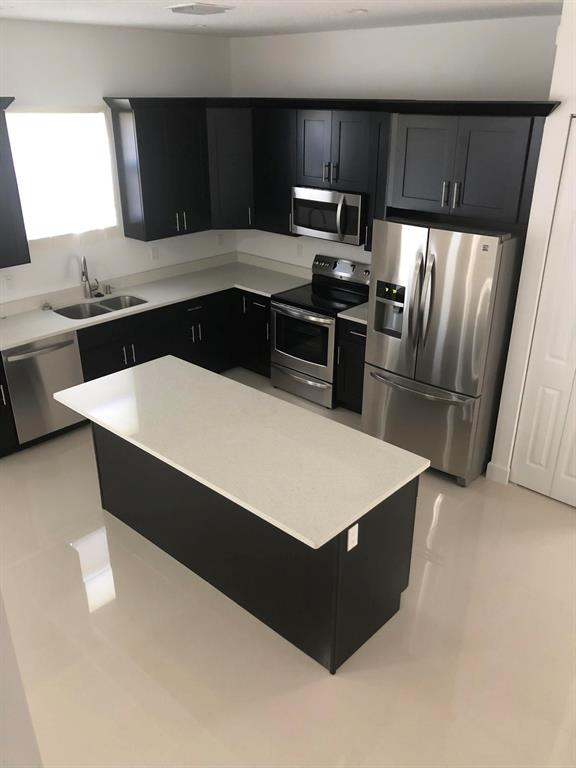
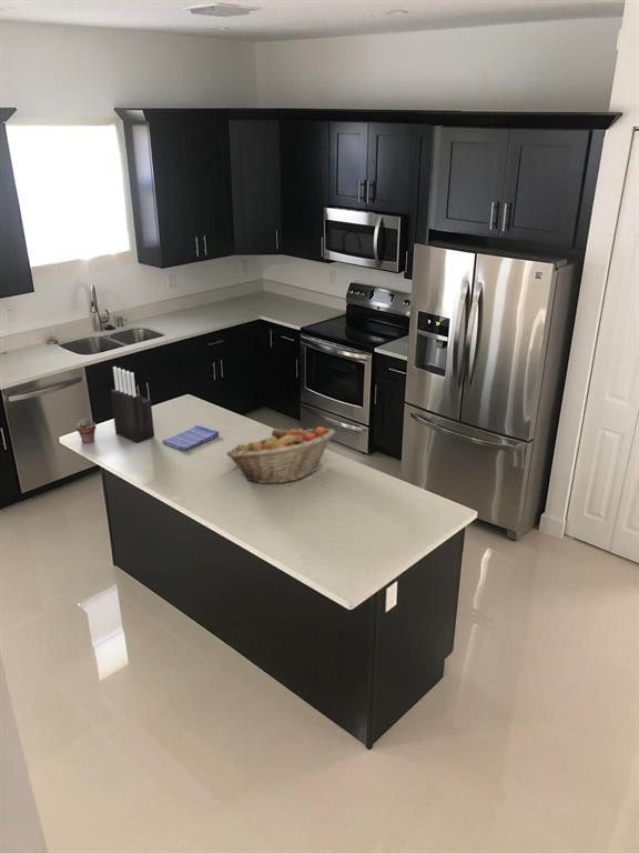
+ potted succulent [75,418,97,444]
+ knife block [110,365,155,444]
+ dish towel [161,424,220,452]
+ fruit basket [225,425,336,484]
